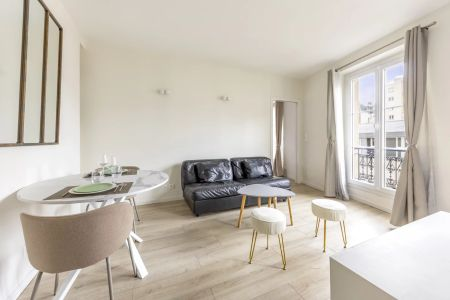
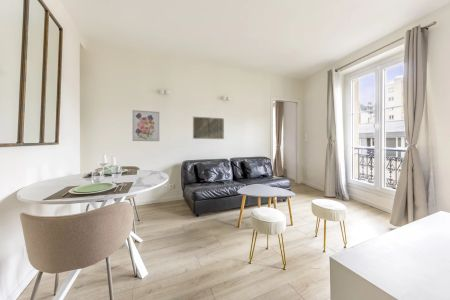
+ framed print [192,115,225,140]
+ wall art [132,109,161,142]
